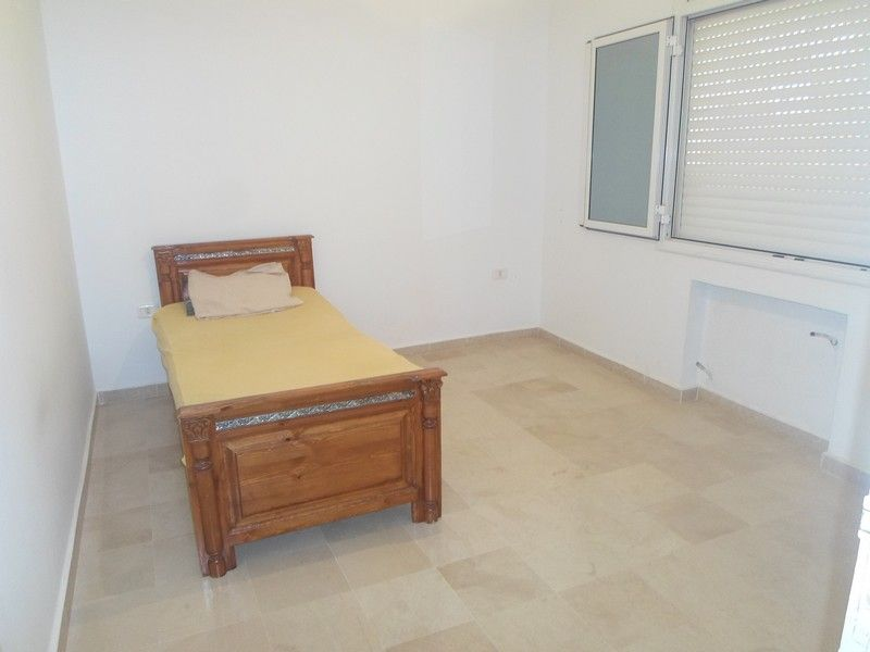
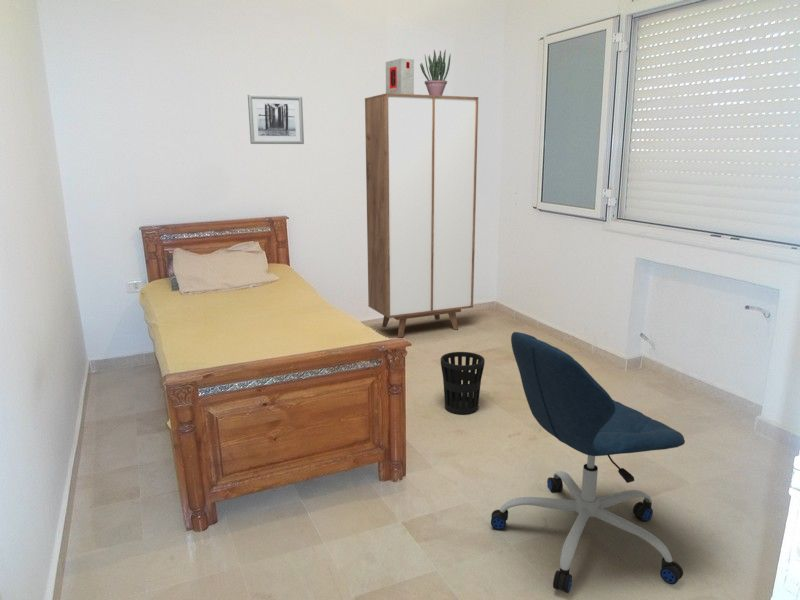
+ decorative box [385,57,415,94]
+ wastebasket [440,351,486,415]
+ wall art [247,93,305,145]
+ potted plant [419,49,452,96]
+ wardrobe [364,93,479,339]
+ office chair [490,331,686,594]
